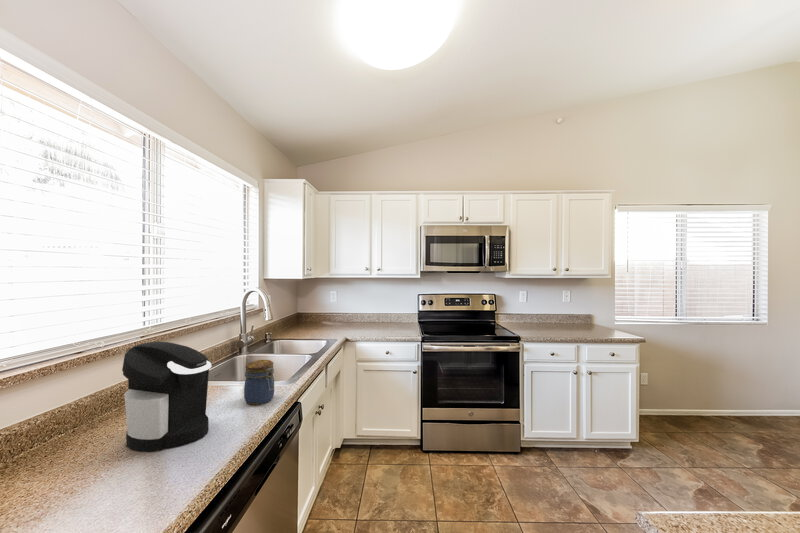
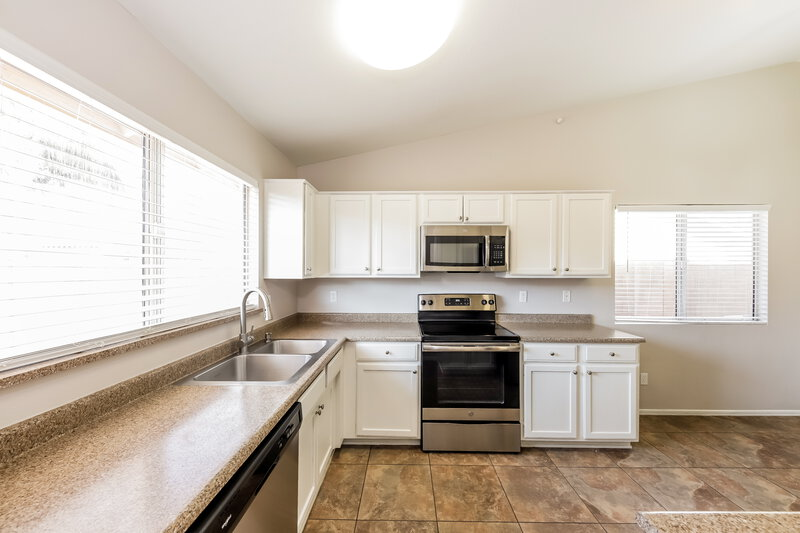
- jar [243,359,275,406]
- coffee maker [121,340,212,453]
